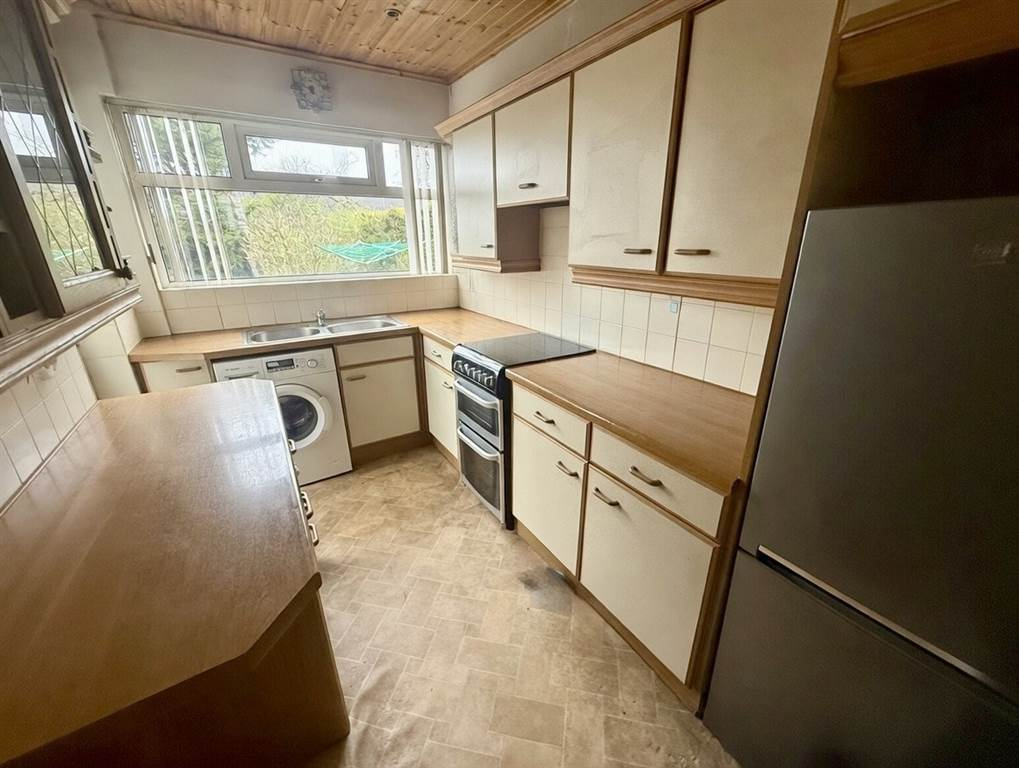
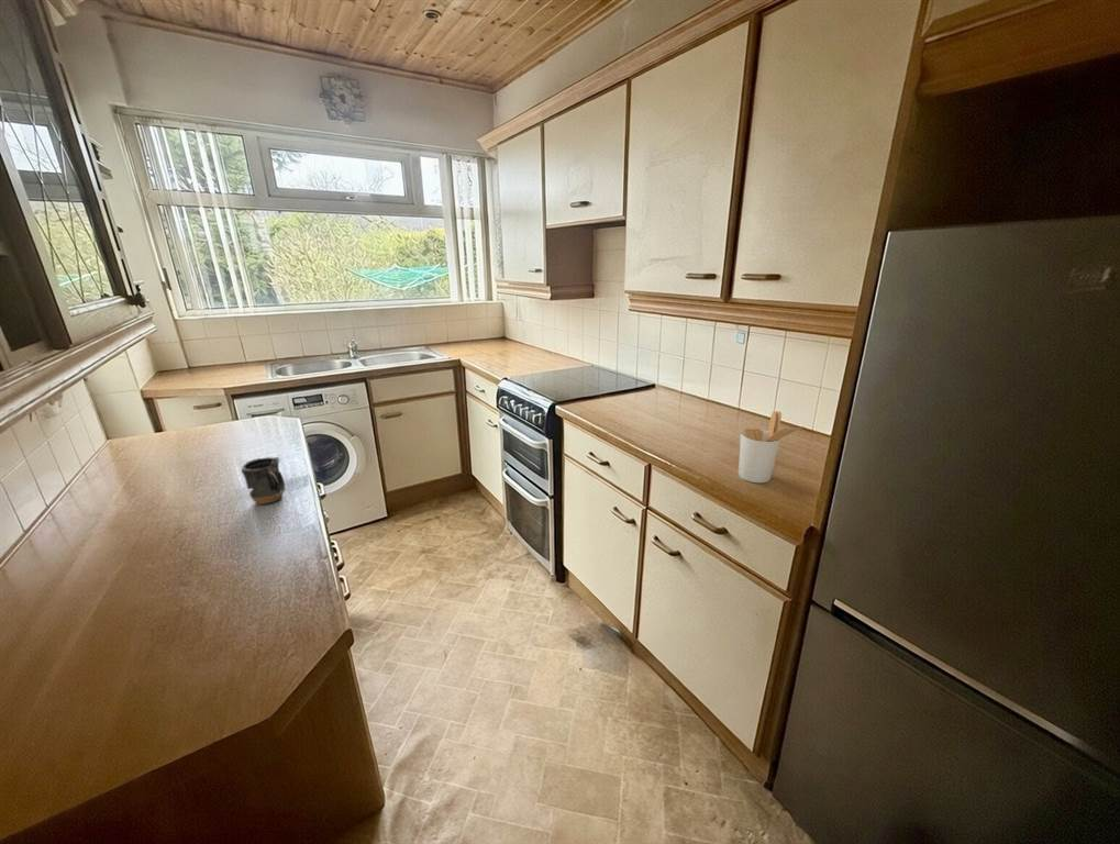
+ mug [241,456,287,506]
+ utensil holder [738,410,805,484]
